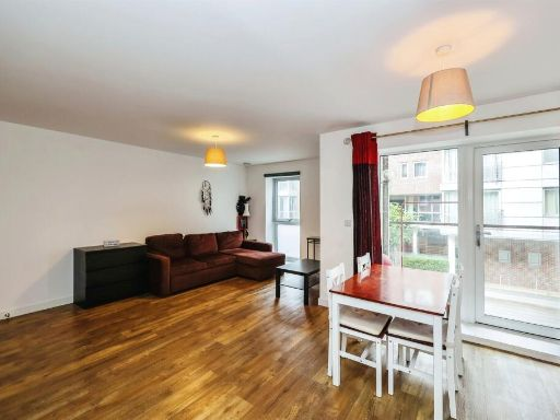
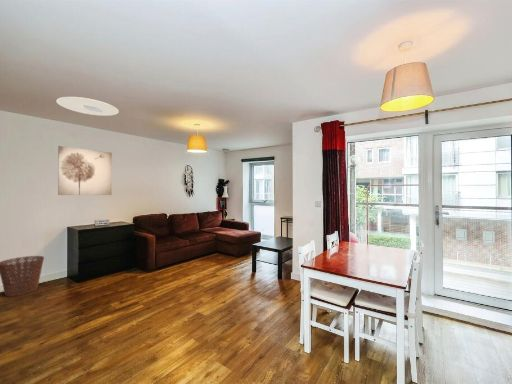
+ wall art [57,145,113,196]
+ ceiling light [55,96,120,117]
+ basket [0,255,45,298]
